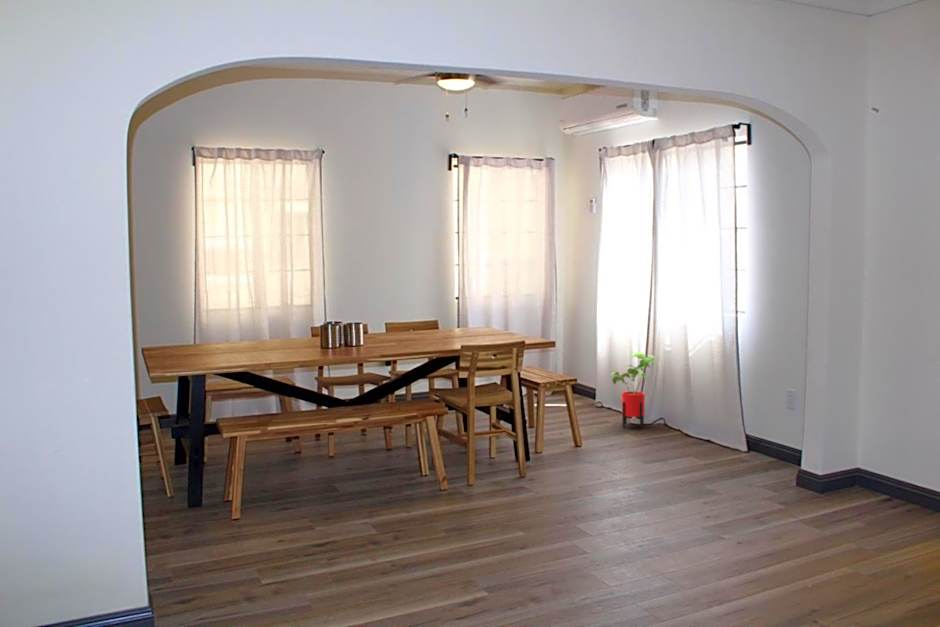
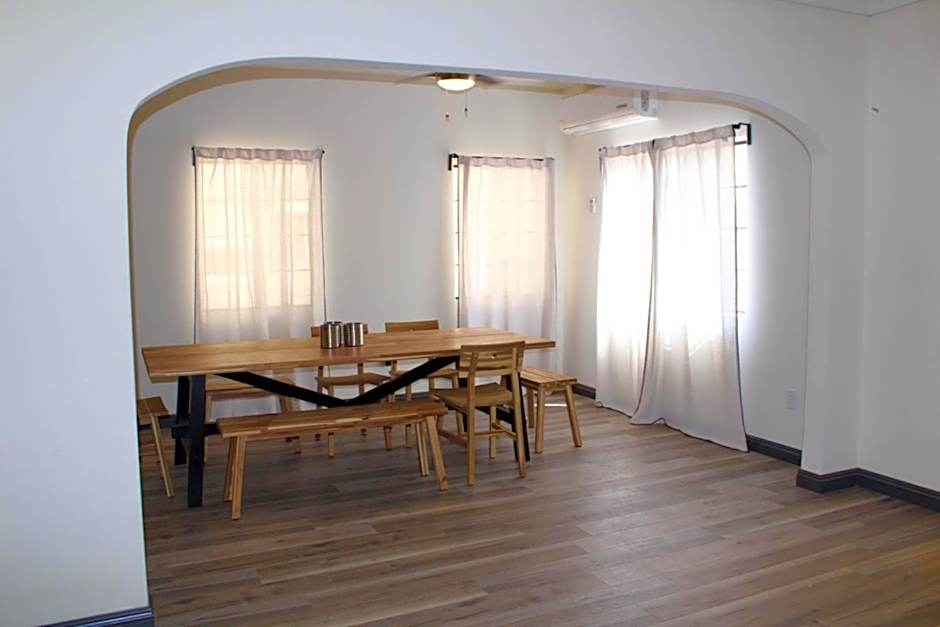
- house plant [610,351,661,429]
